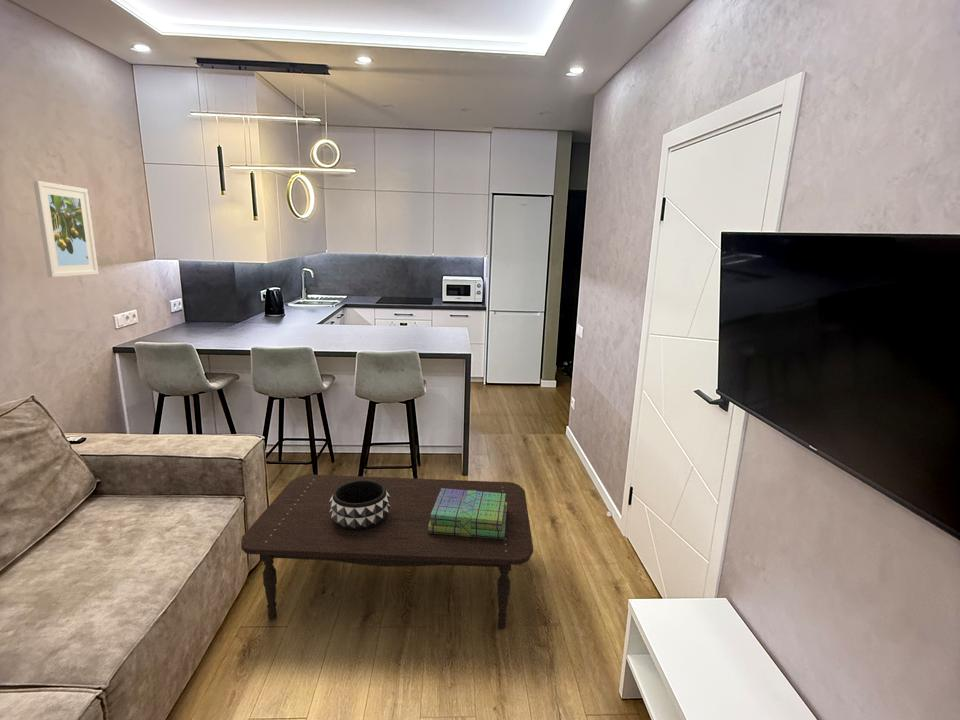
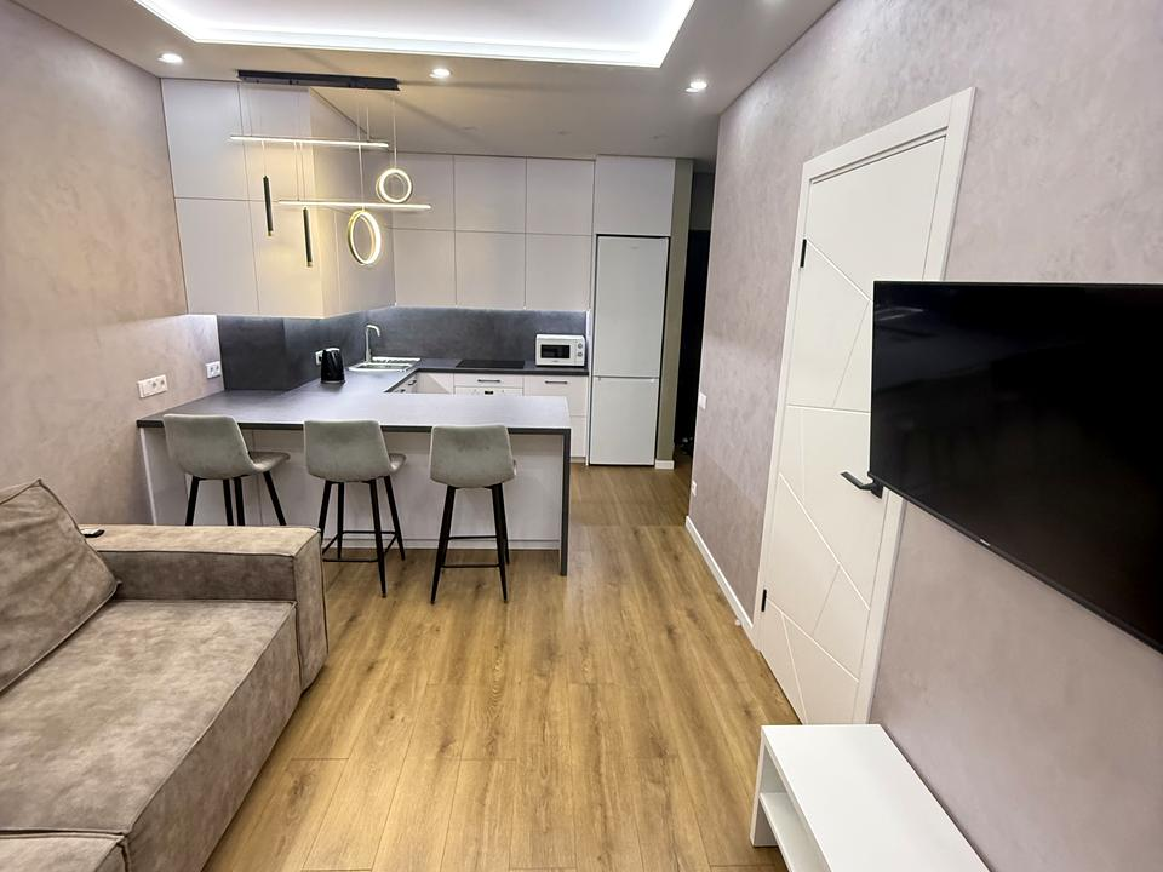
- stack of books [428,488,507,539]
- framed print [32,180,99,278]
- decorative bowl [329,480,390,531]
- coffee table [240,474,534,630]
